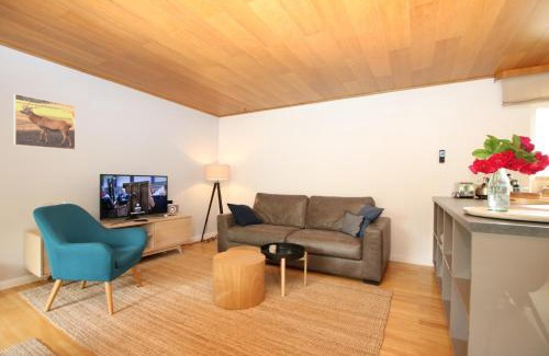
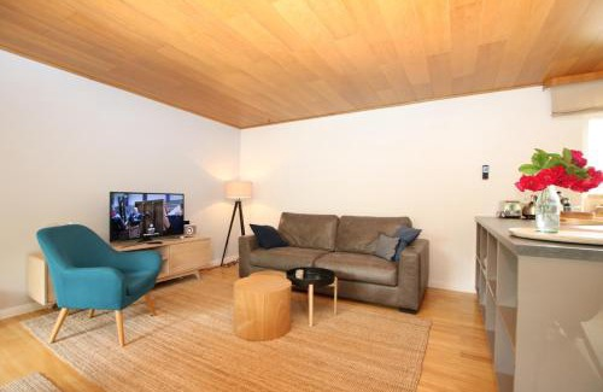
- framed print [13,93,77,151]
